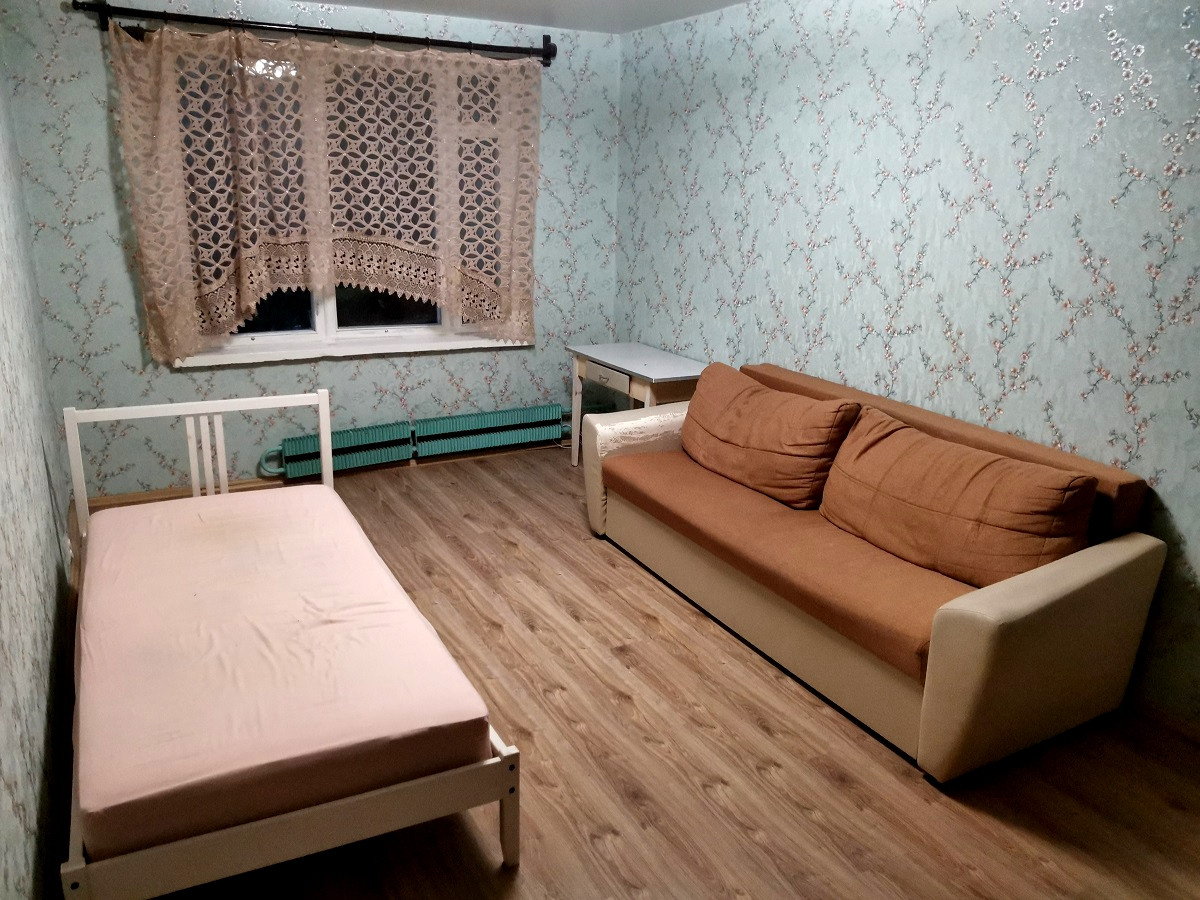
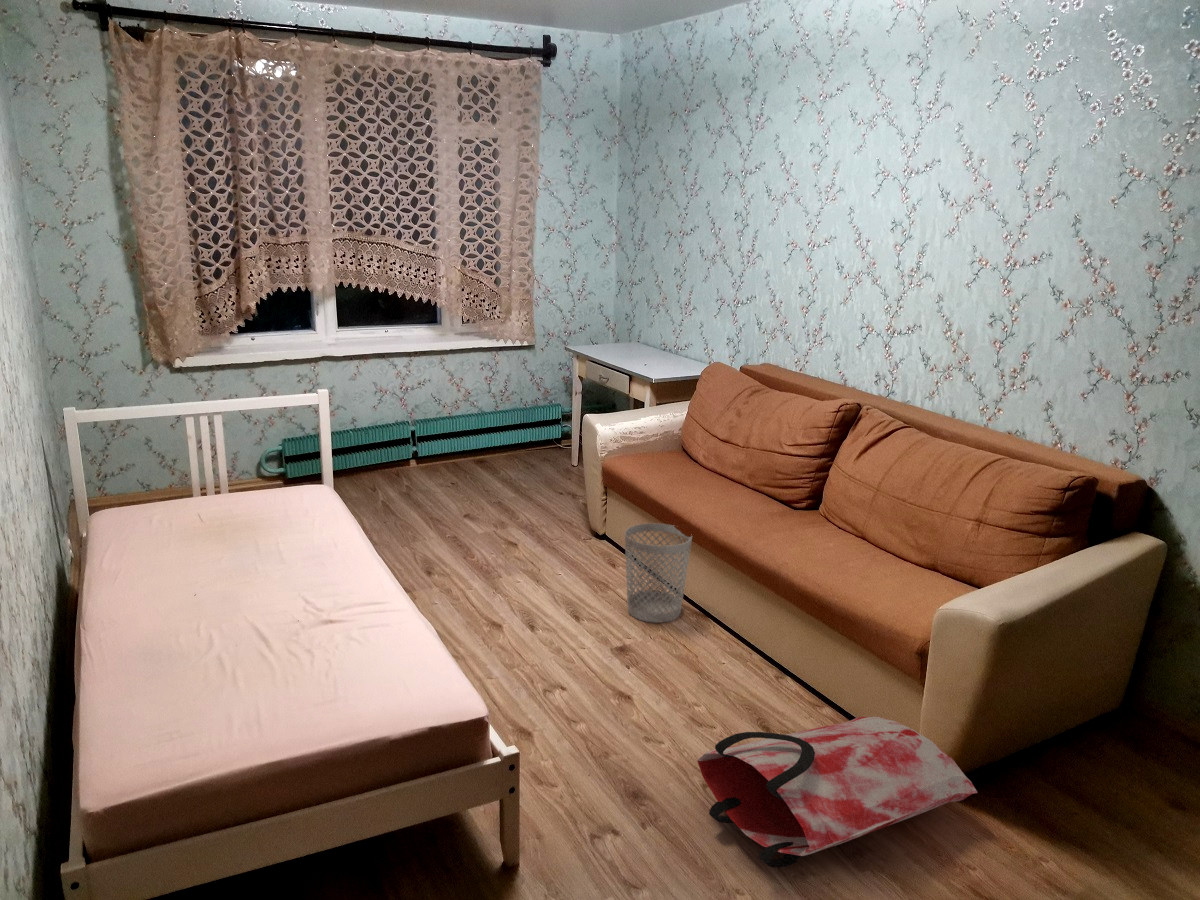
+ wastebasket [624,522,693,624]
+ bag [696,716,978,869]
